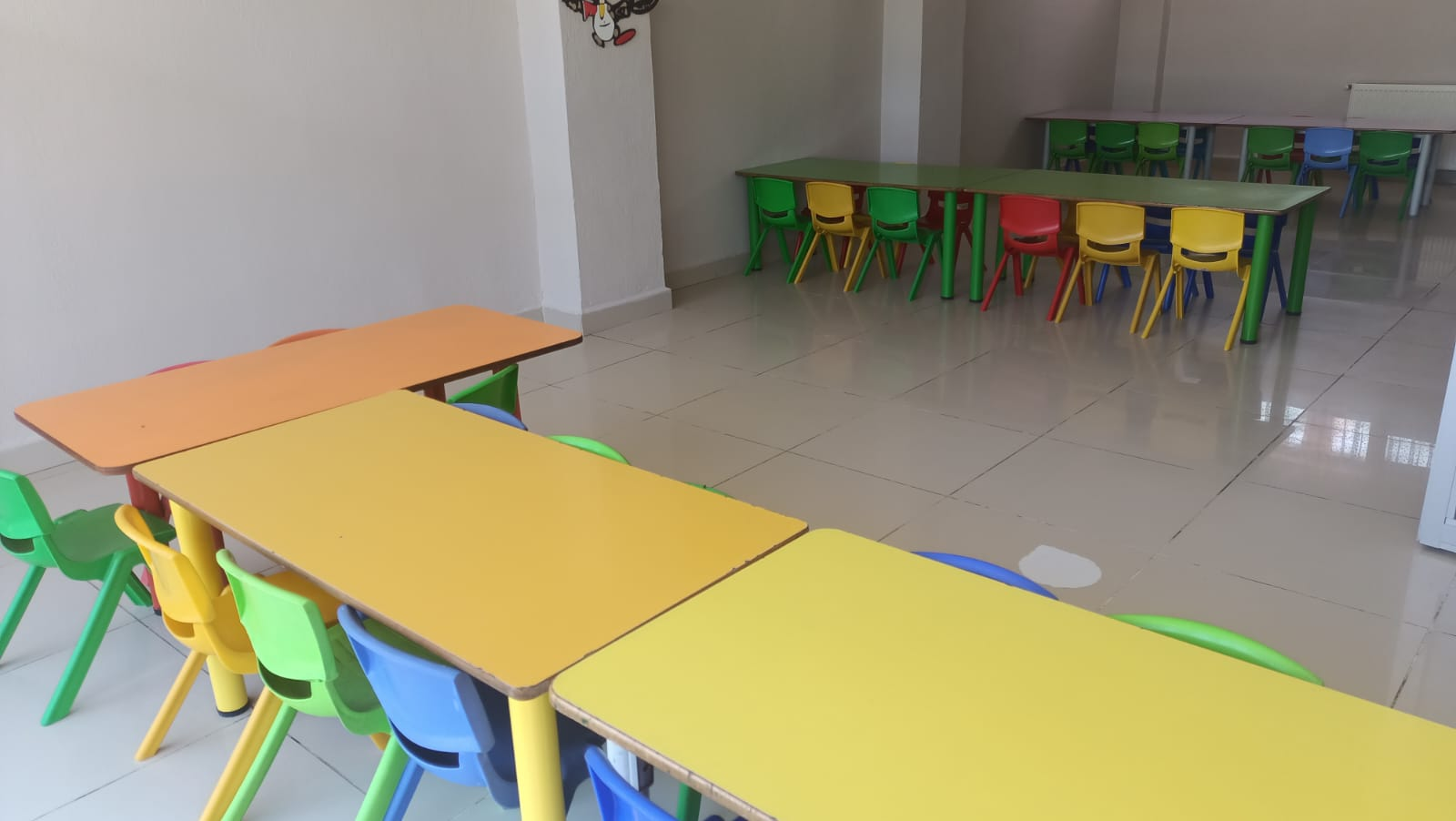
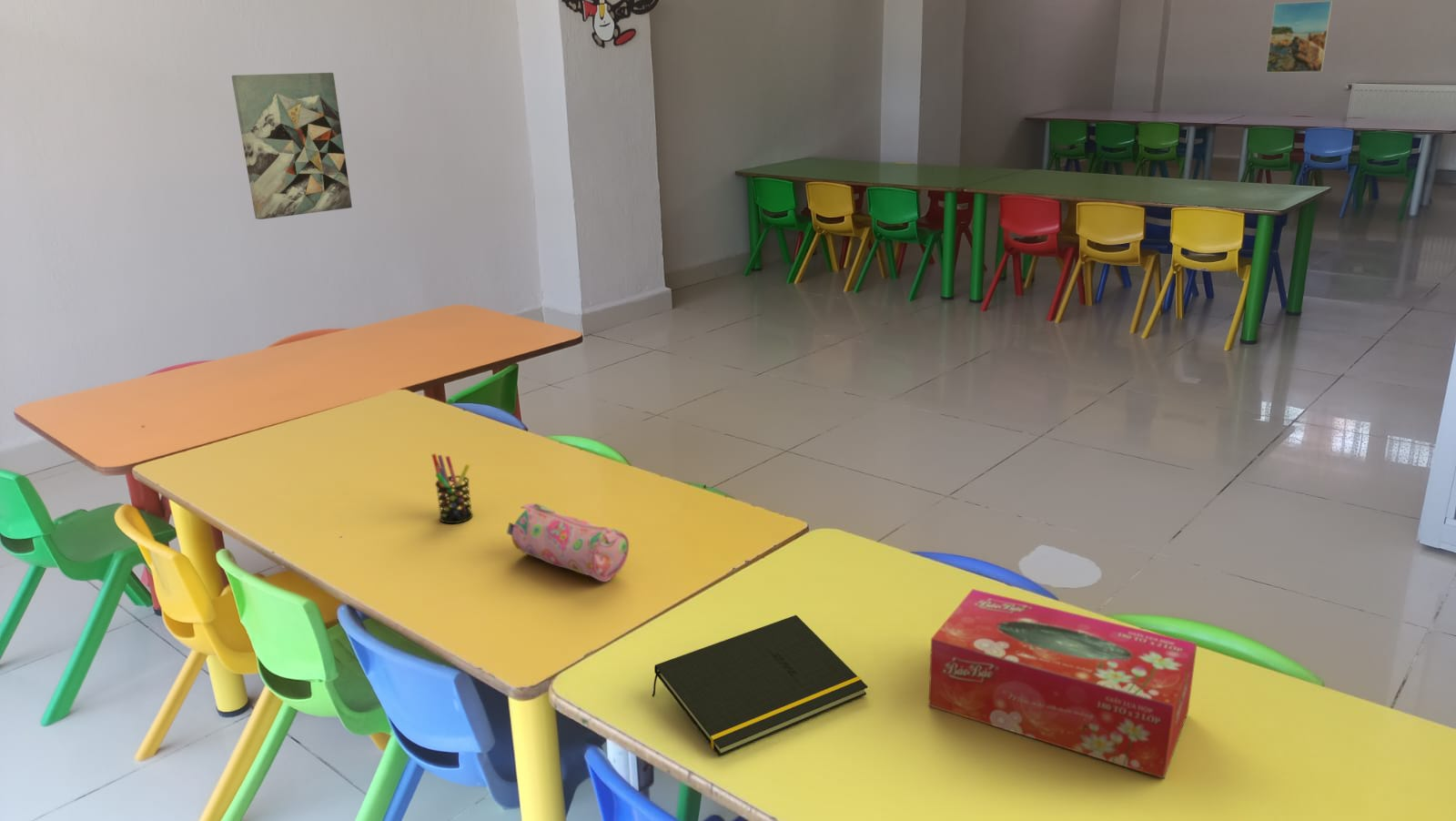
+ pen holder [430,453,474,524]
+ pencil case [506,502,630,583]
+ tissue box [927,588,1198,779]
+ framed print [1265,0,1333,74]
+ notepad [652,614,868,756]
+ wall art [231,72,353,220]
